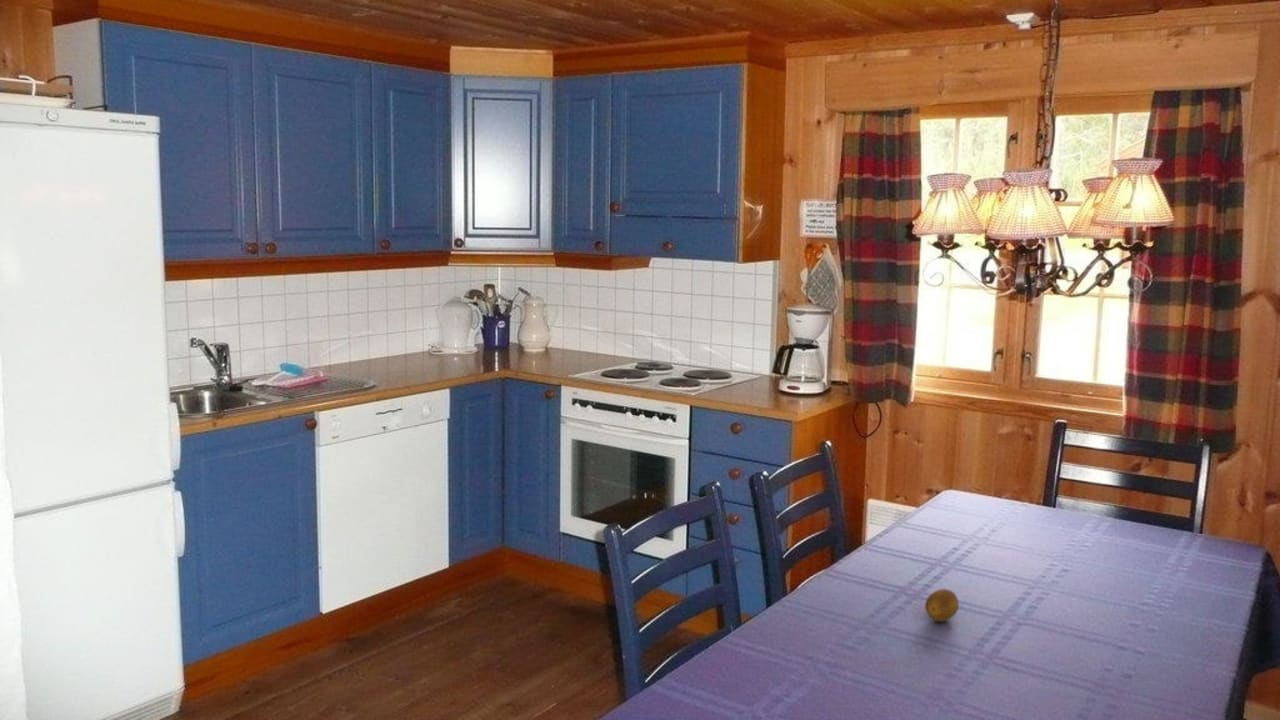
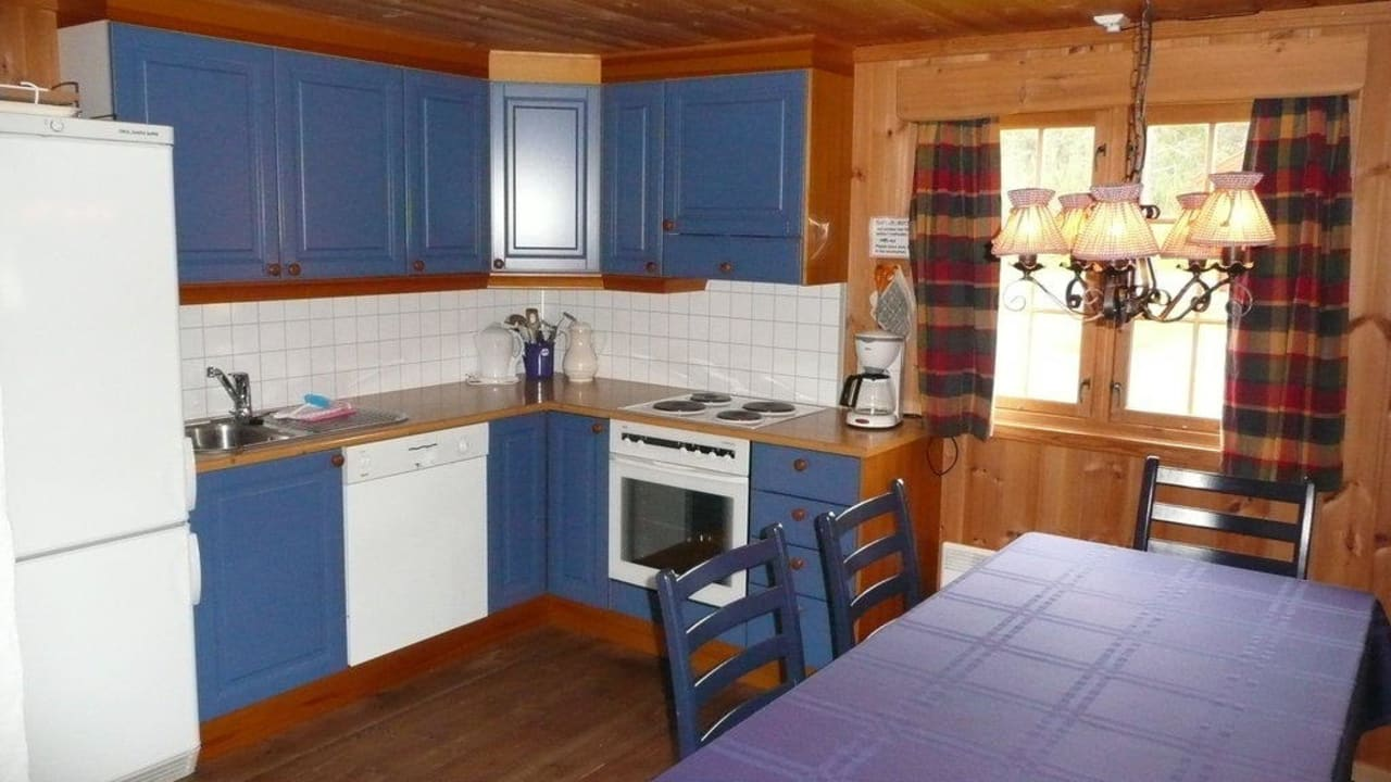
- fruit [924,588,960,623]
